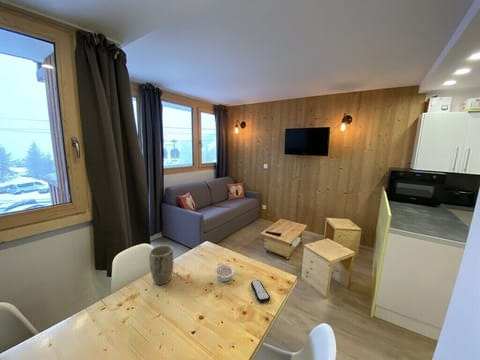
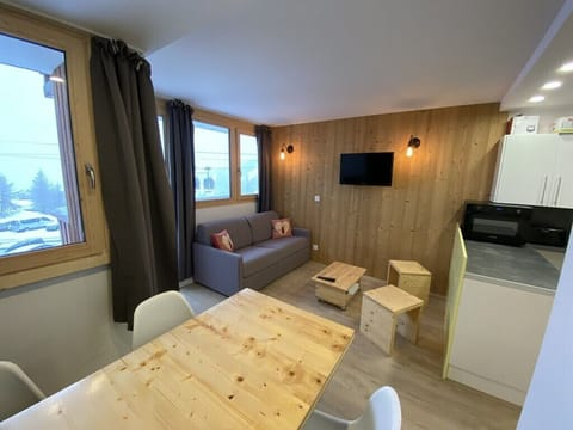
- legume [214,263,235,283]
- plant pot [148,244,174,286]
- remote control [250,279,271,304]
